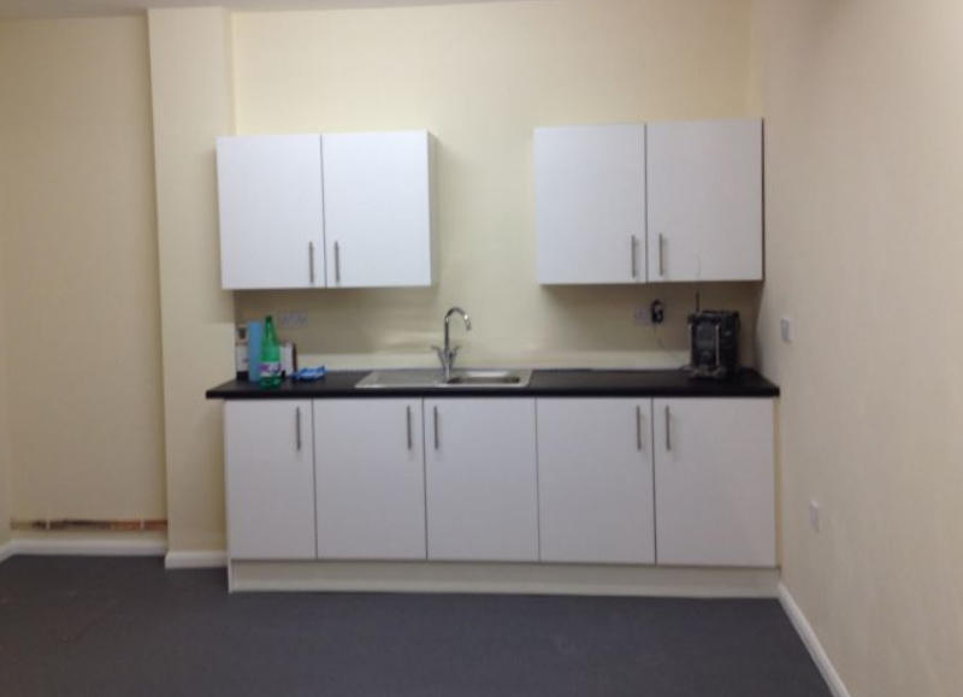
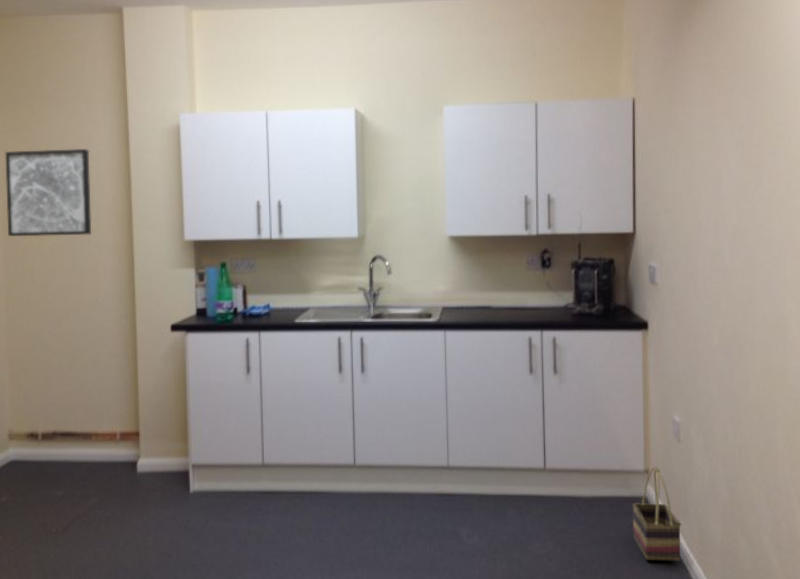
+ basket [631,466,682,562]
+ wall art [5,148,92,237]
